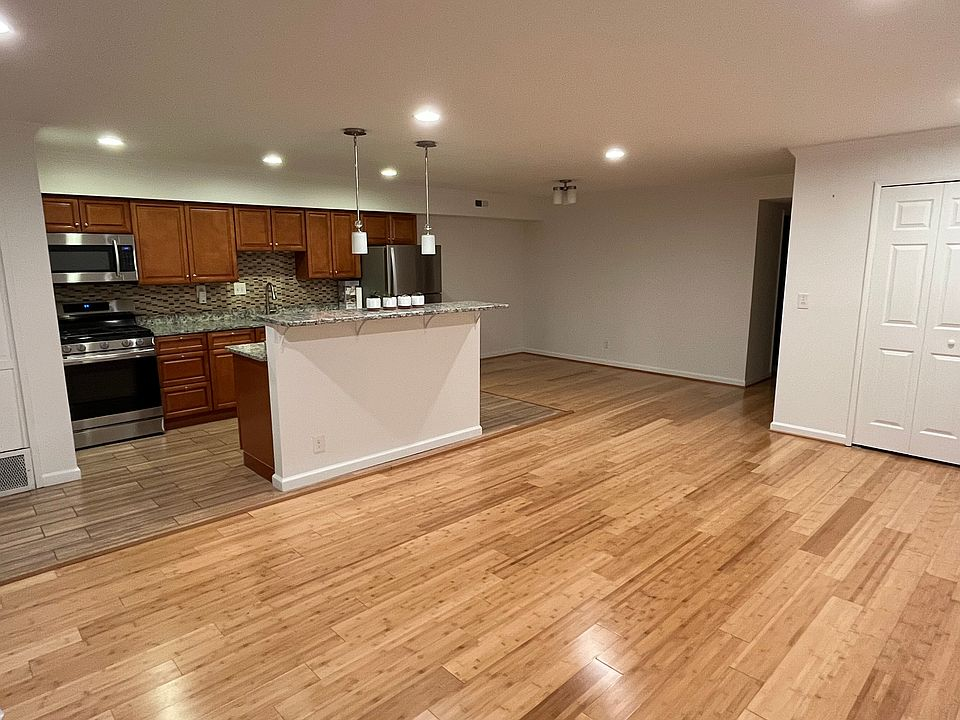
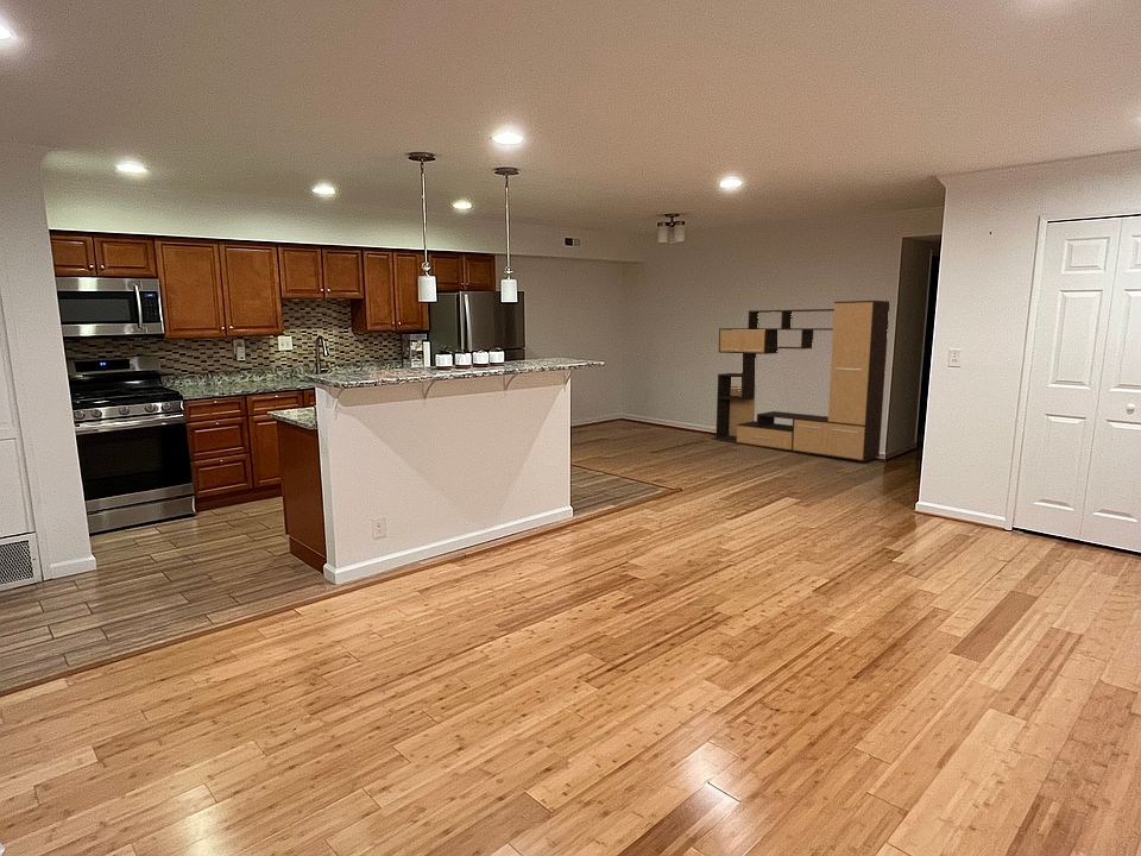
+ media console [710,300,890,462]
